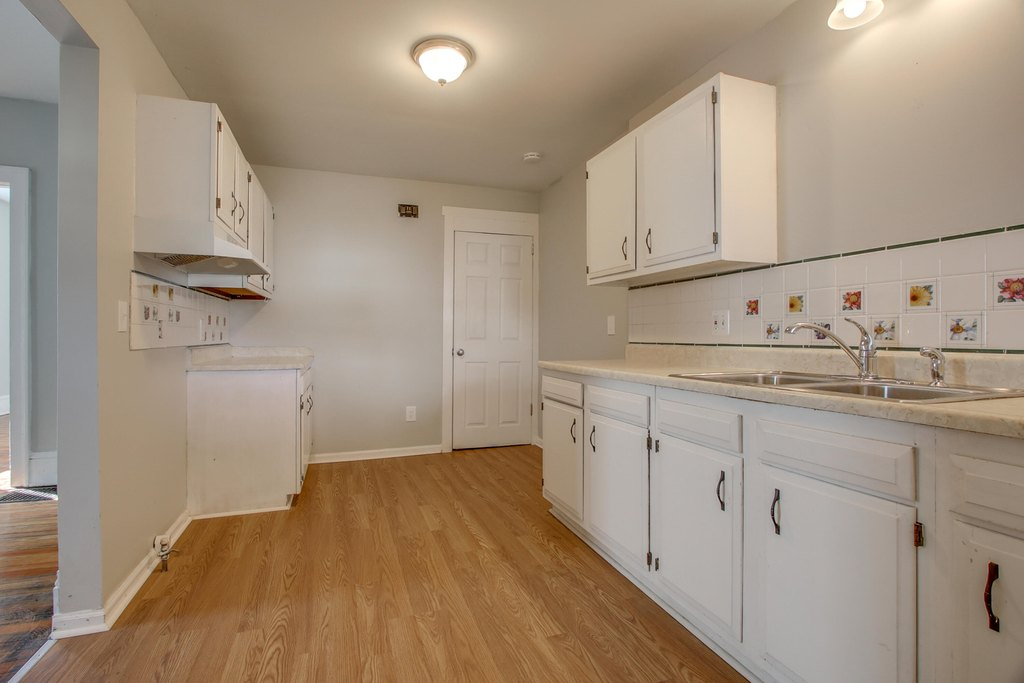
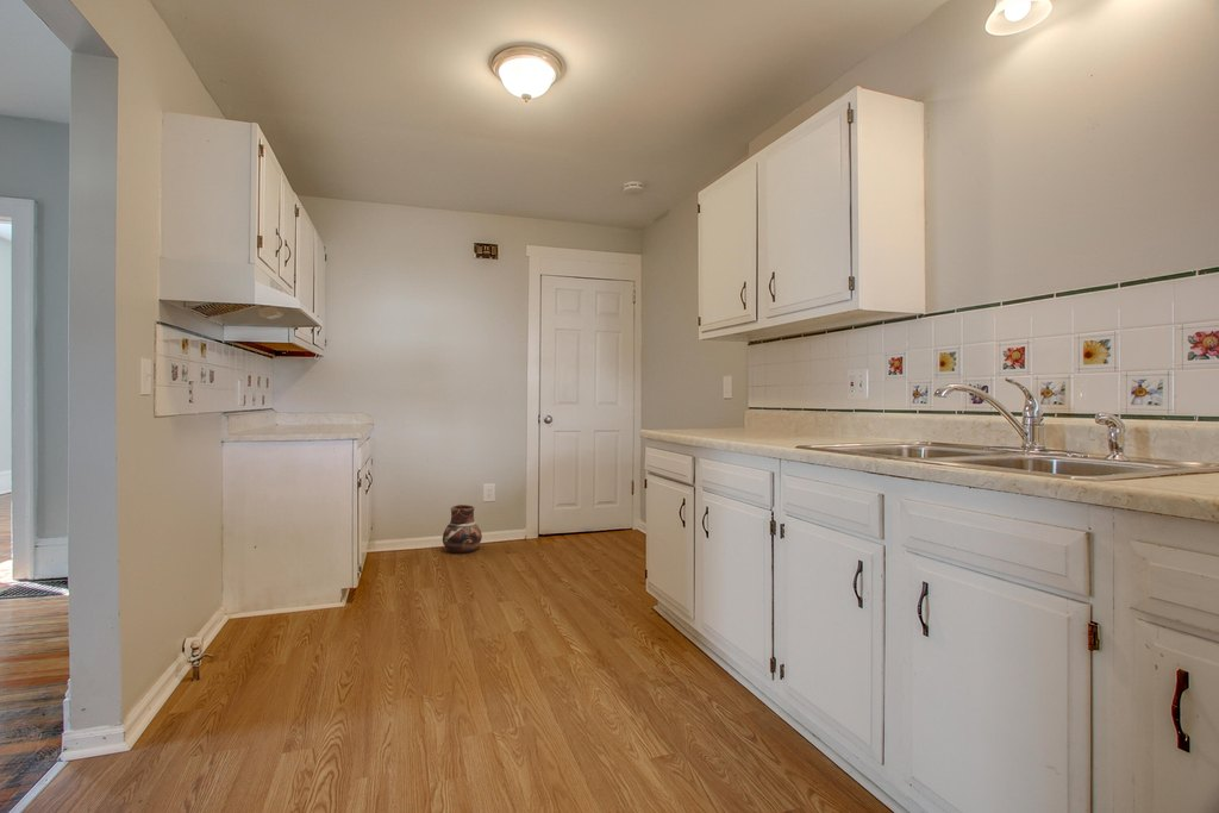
+ ceramic pot [442,504,483,555]
